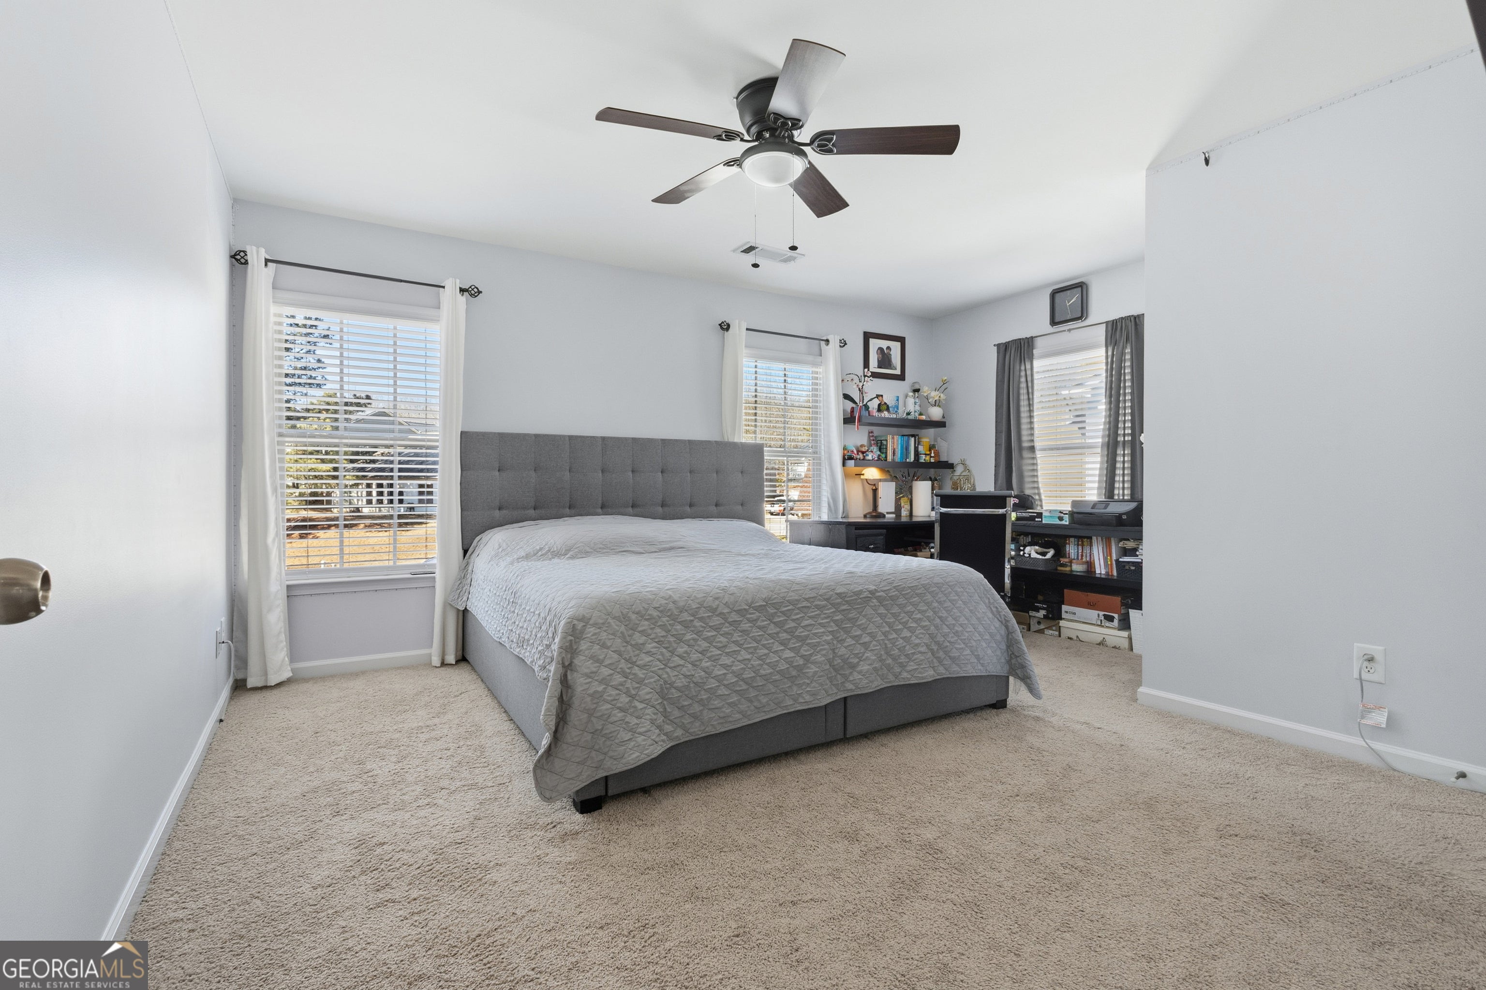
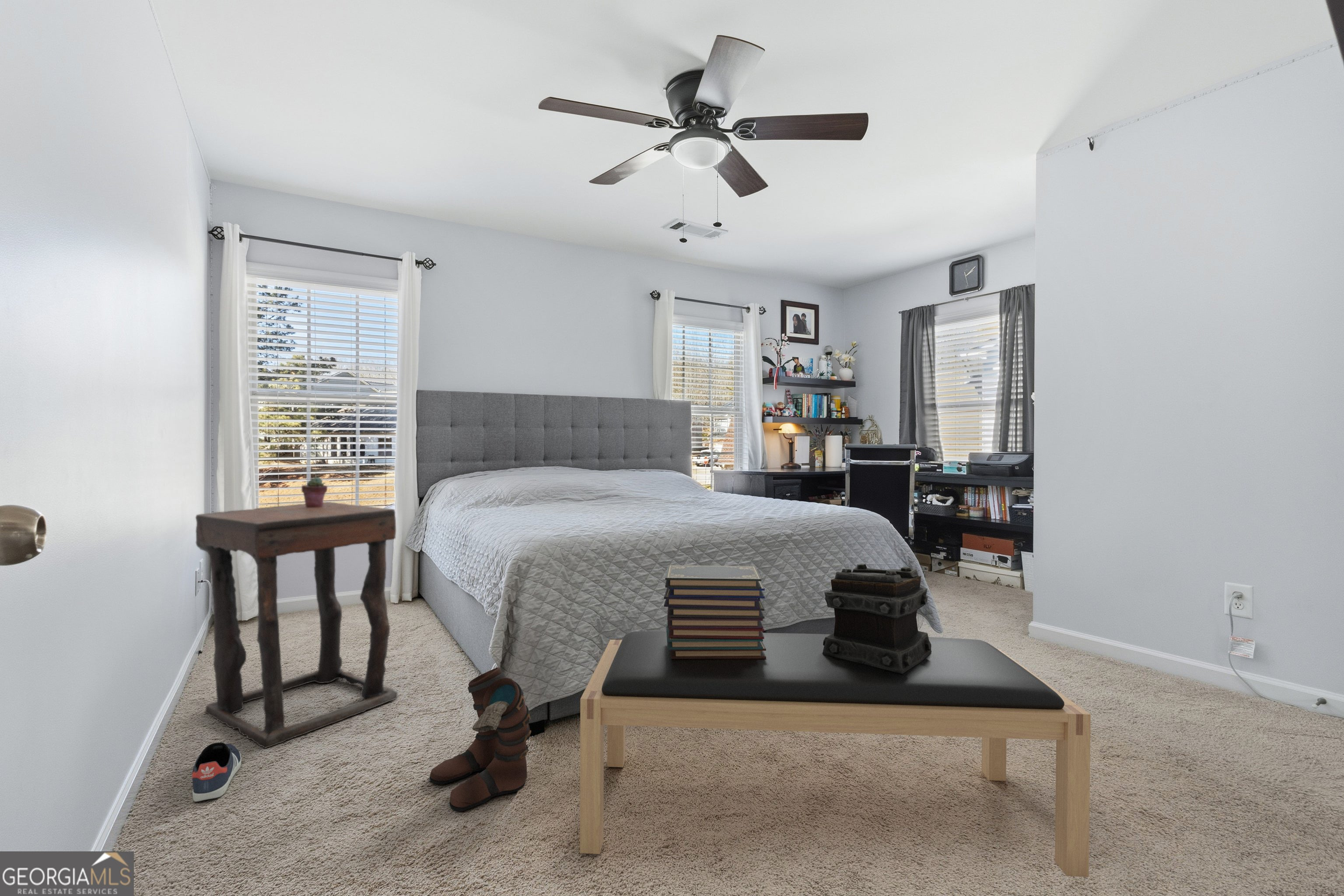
+ decorative box [823,563,931,674]
+ book stack [663,565,766,659]
+ bench [579,631,1091,877]
+ sneaker [192,742,242,802]
+ boots [429,667,532,812]
+ potted succulent [301,476,328,507]
+ side table [195,501,398,749]
